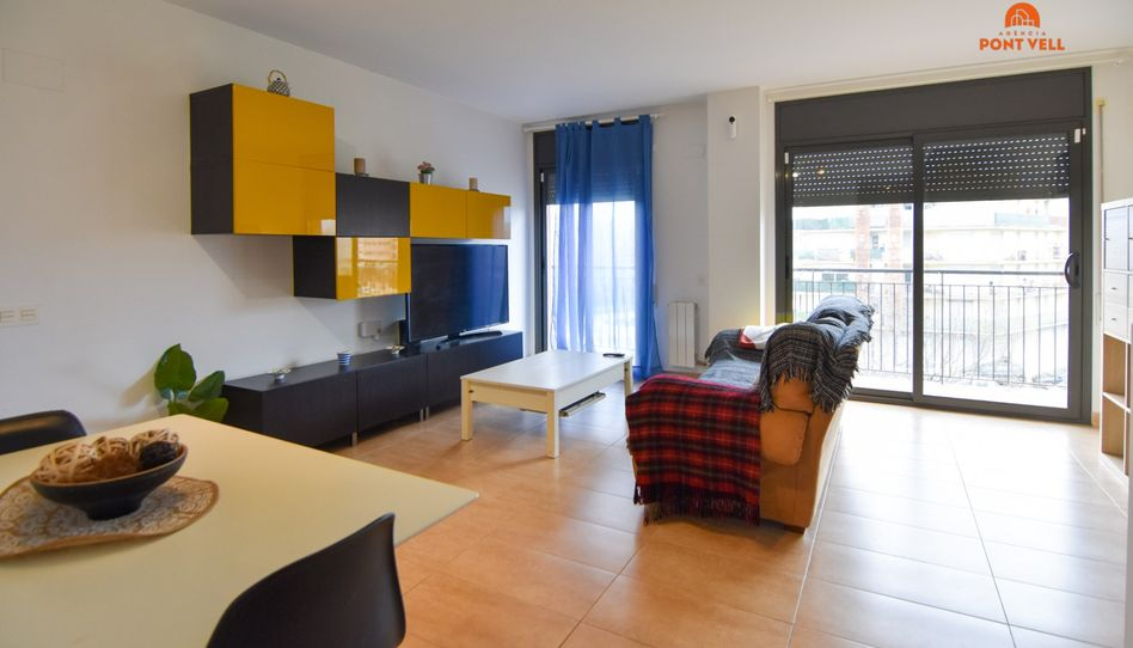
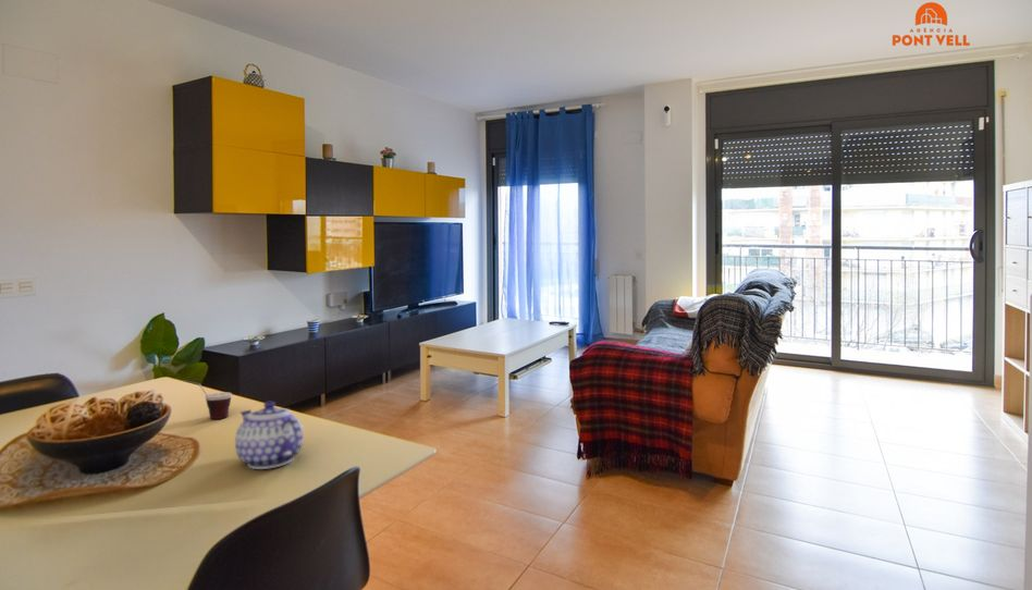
+ cup [182,379,233,420]
+ teapot [234,401,304,470]
